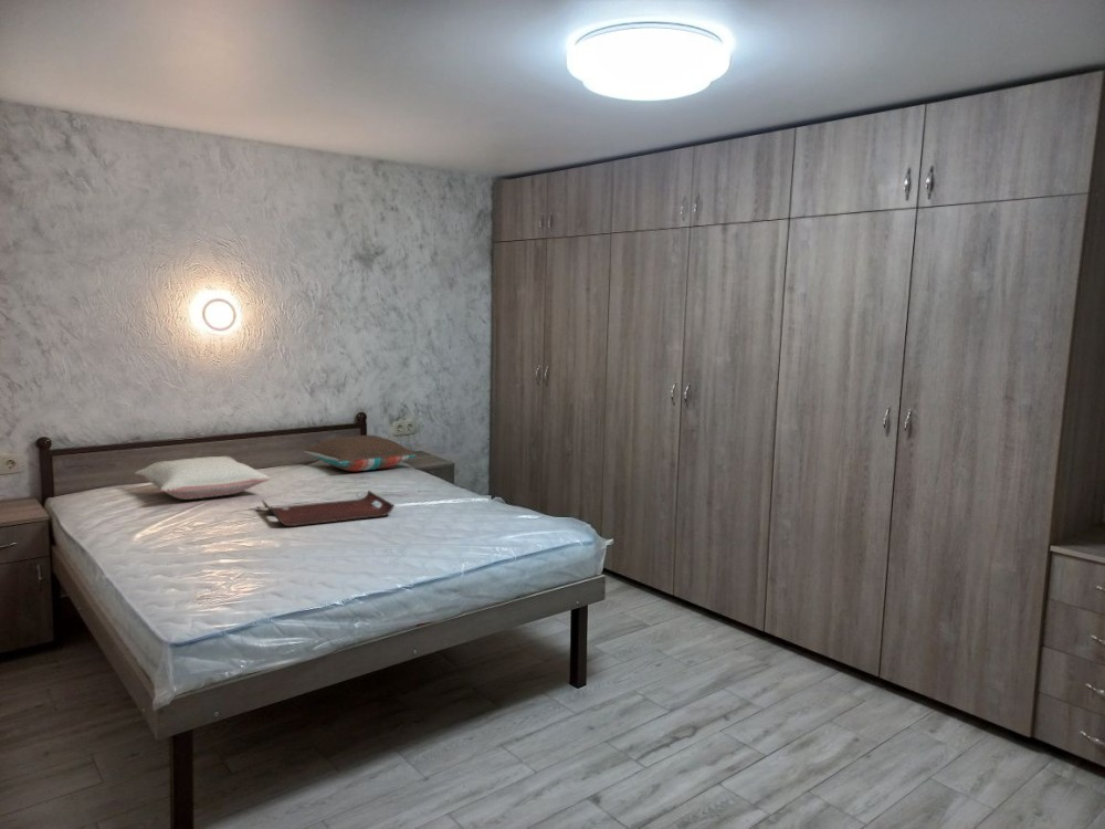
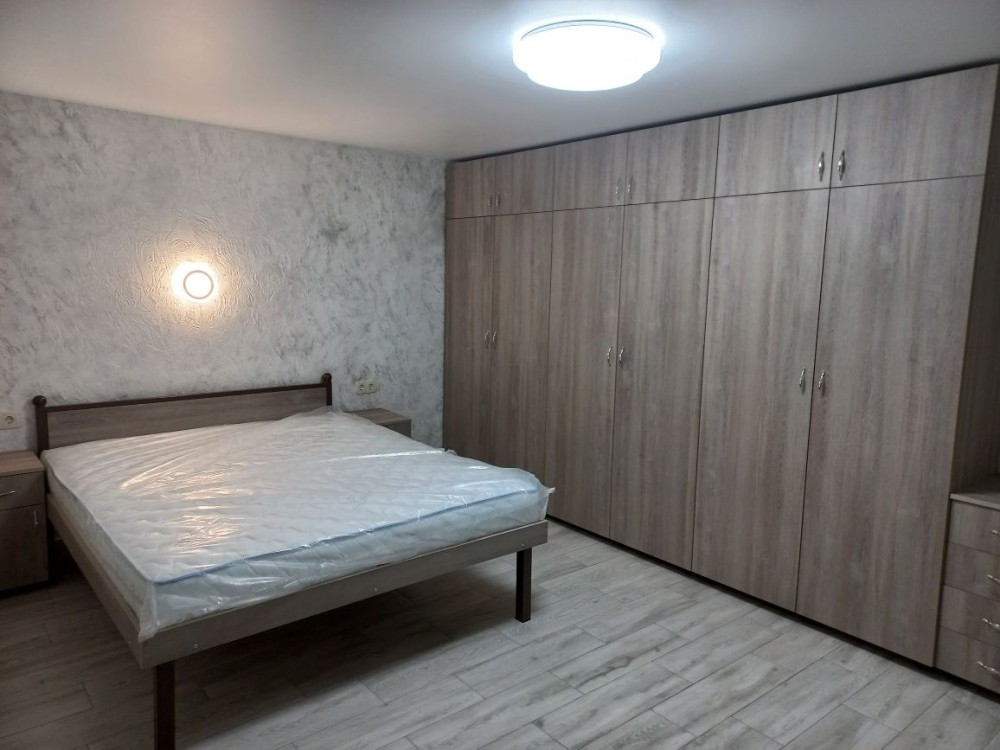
- pillow [134,455,272,501]
- serving tray [261,490,396,527]
- pillow [303,434,419,472]
